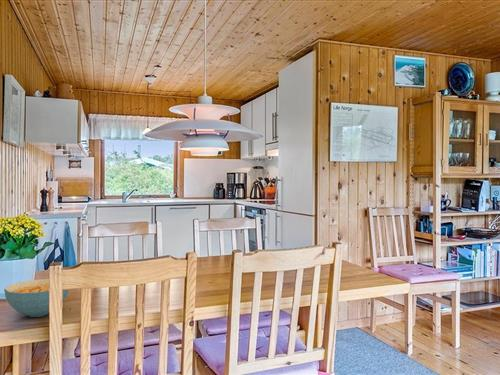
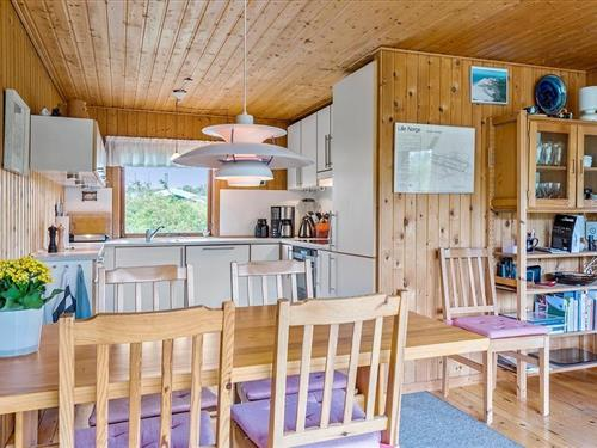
- cereal bowl [3,278,70,318]
